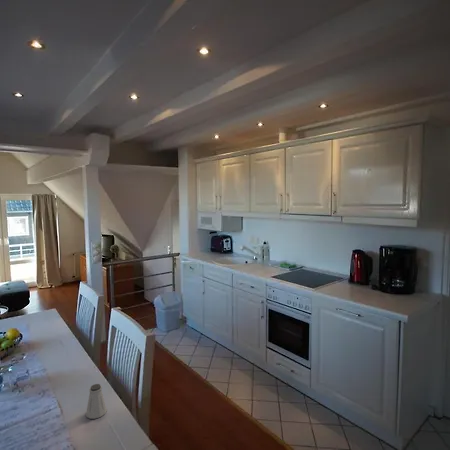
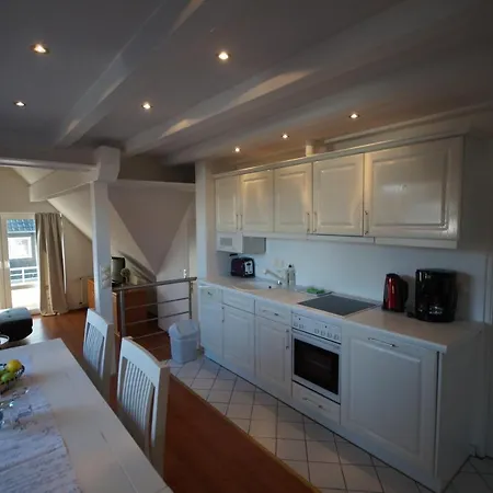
- saltshaker [85,383,108,420]
